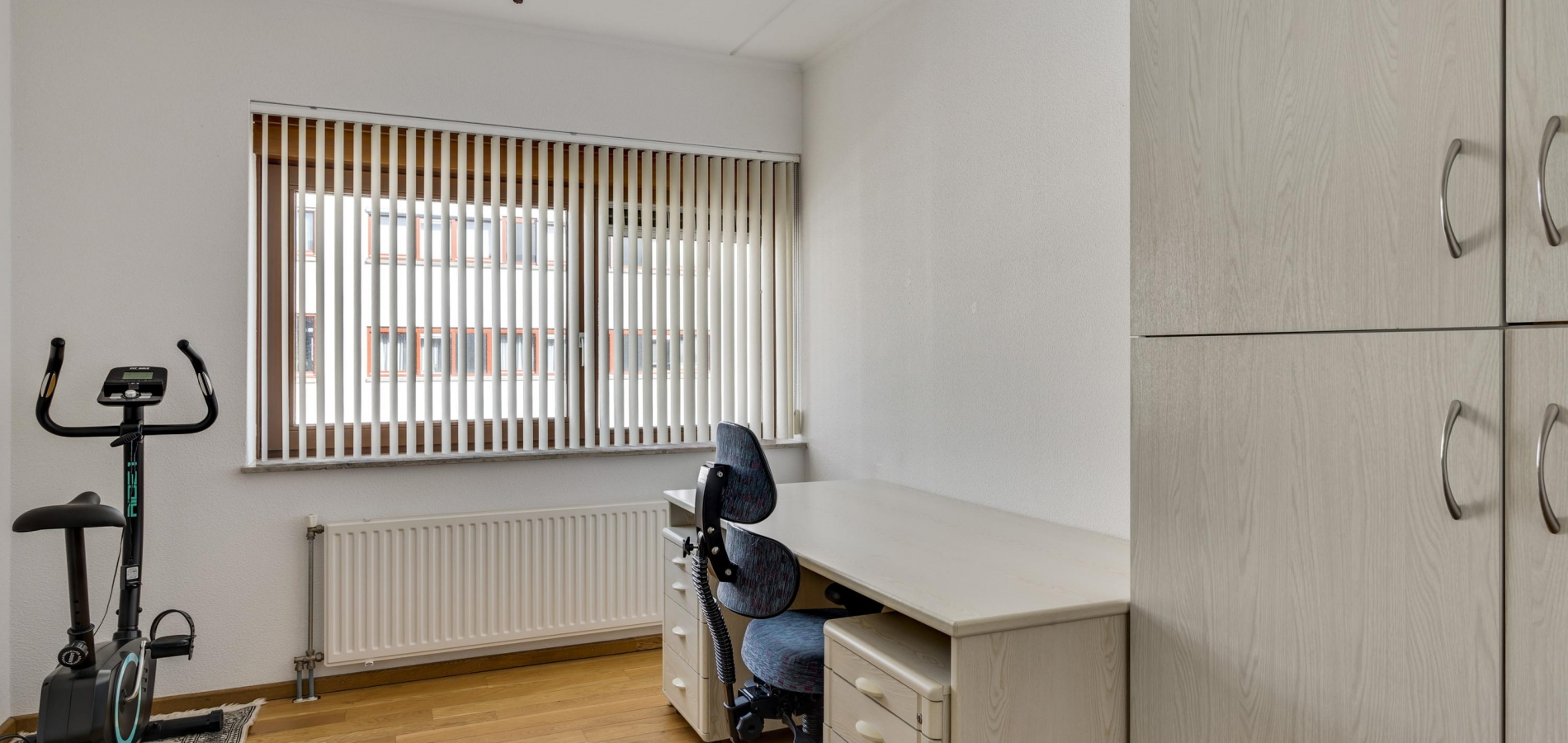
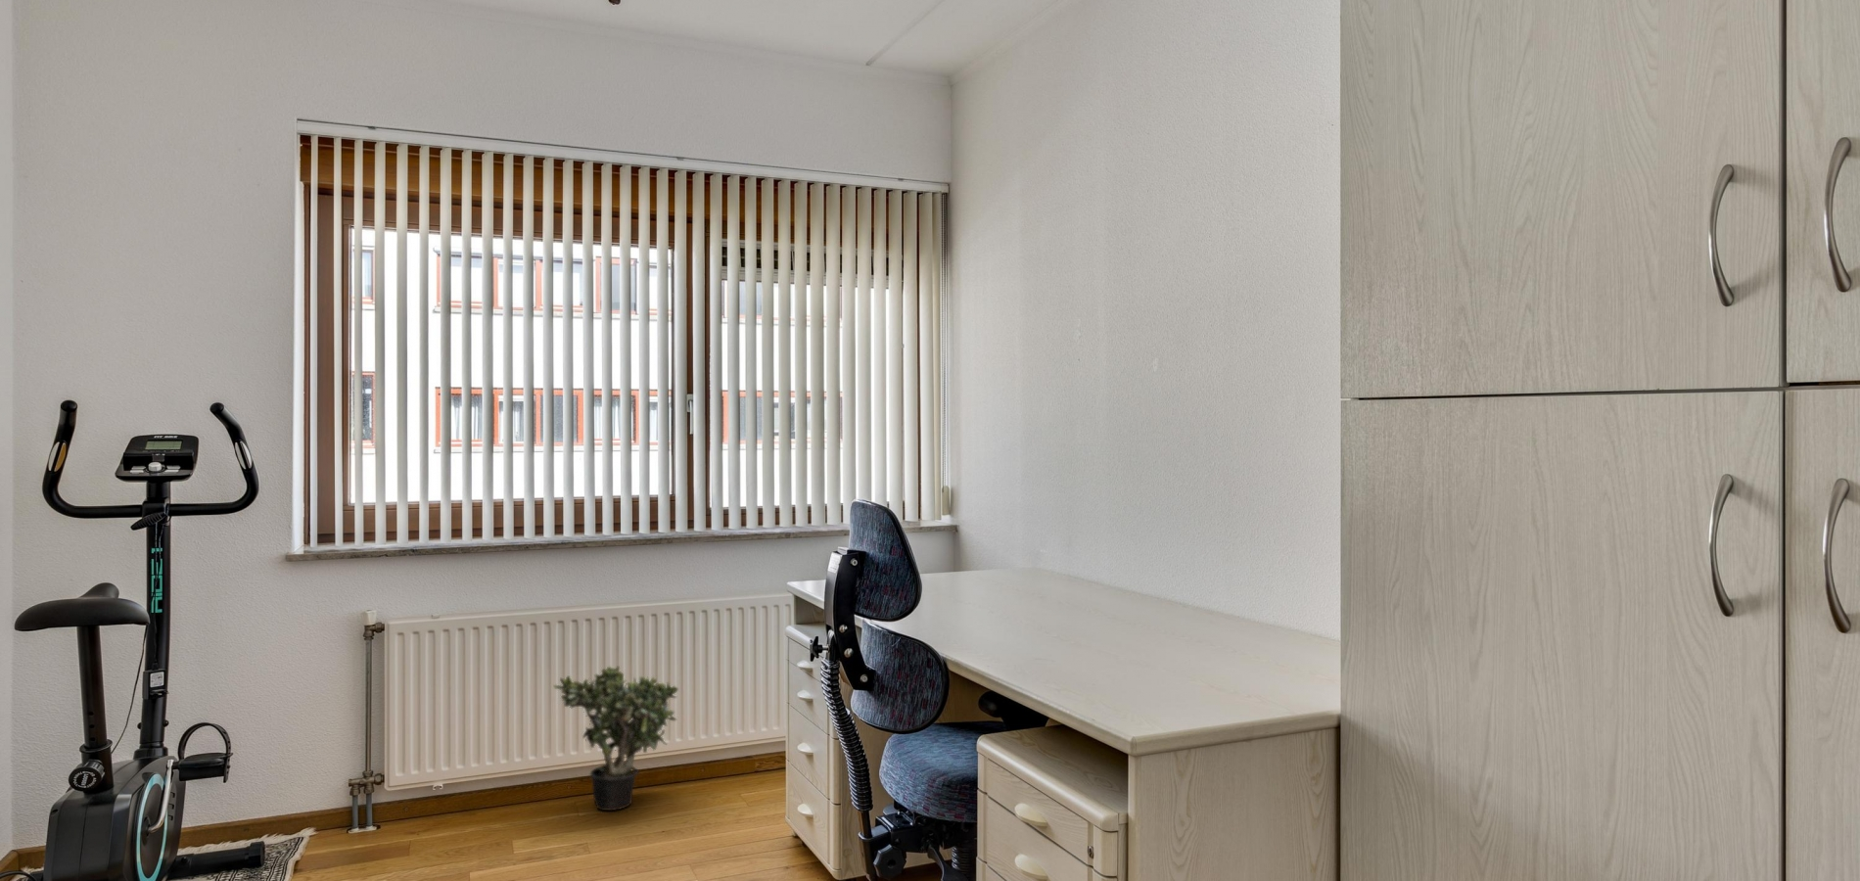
+ potted plant [552,665,680,811]
